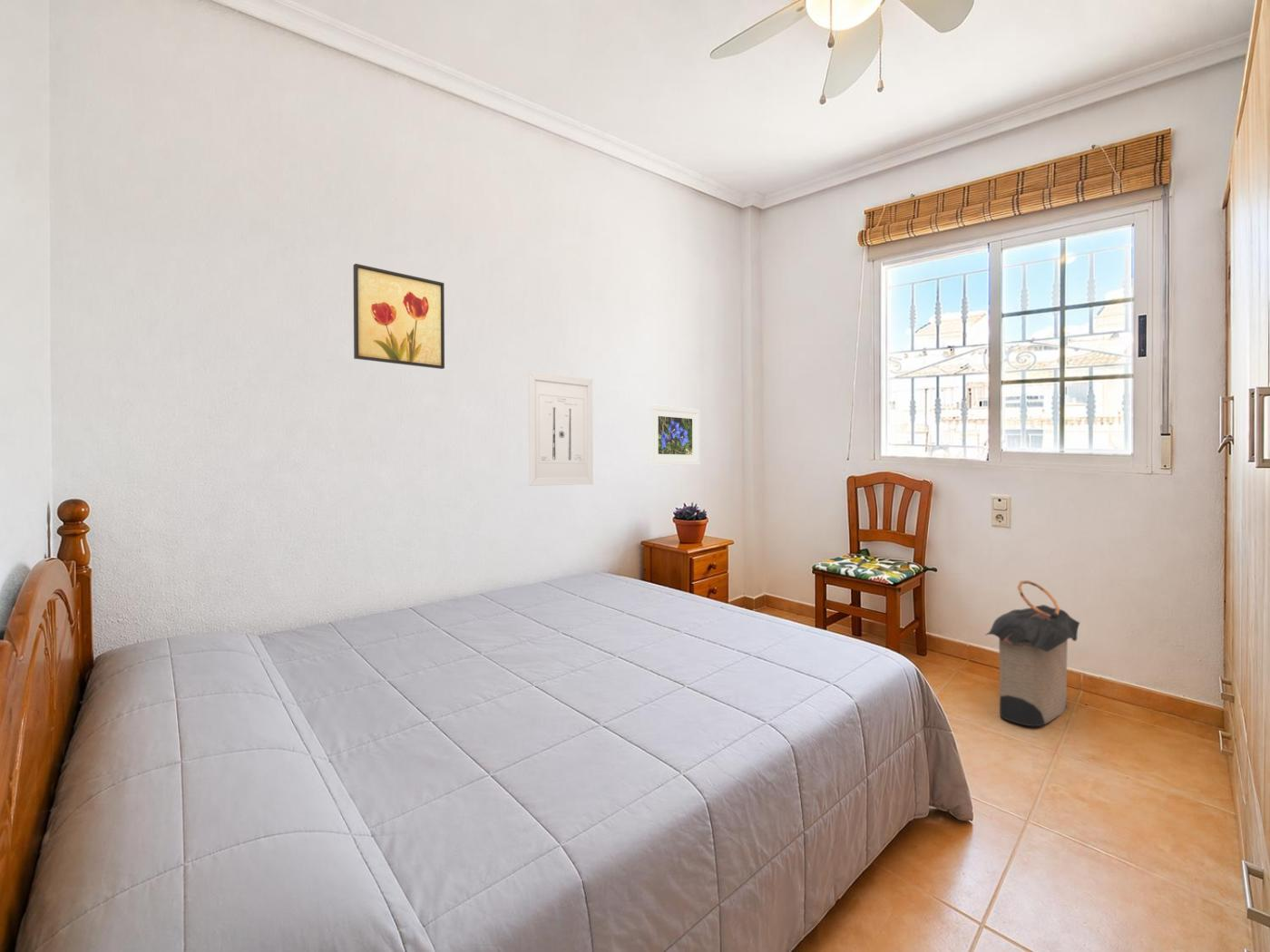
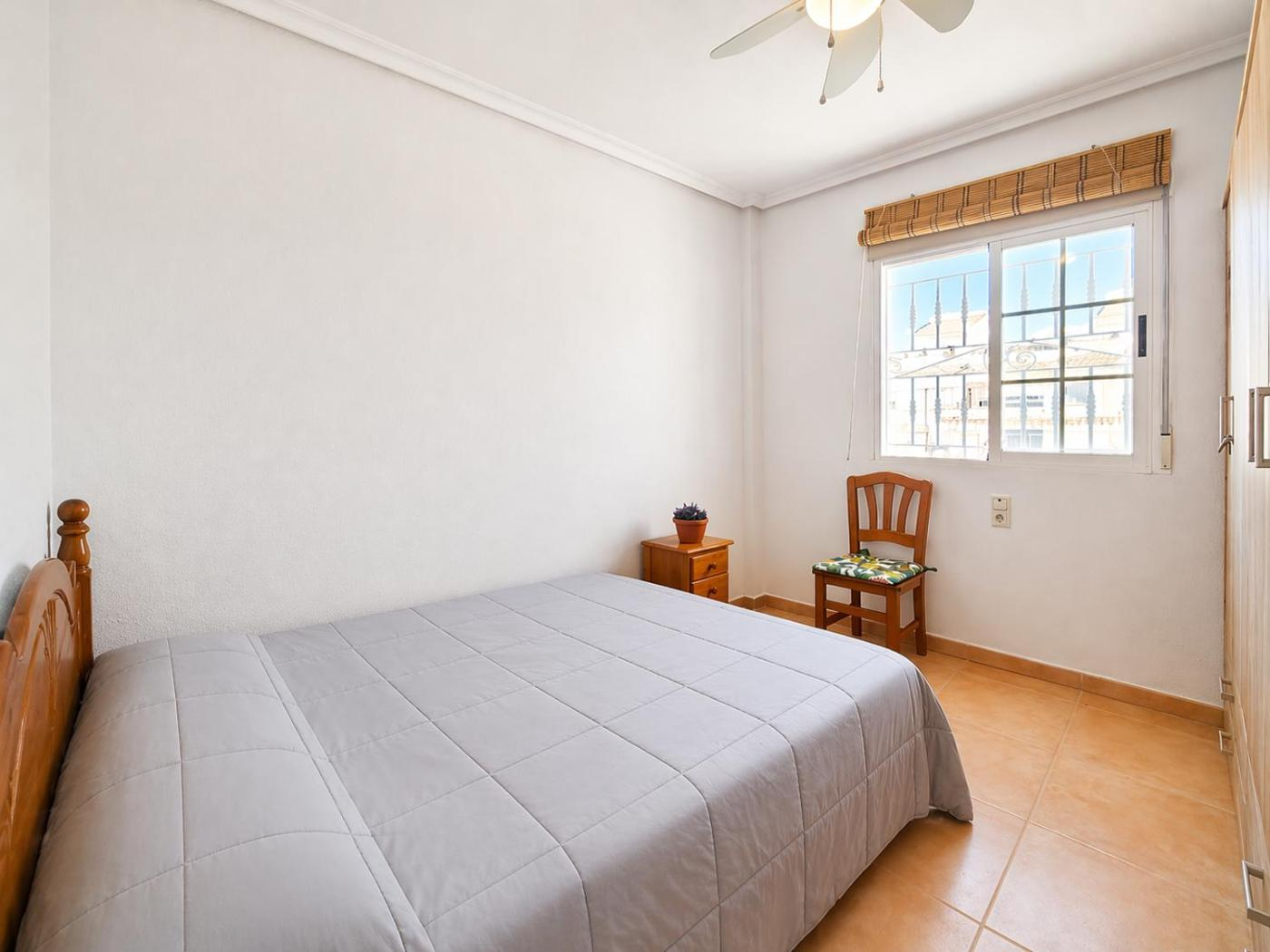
- wall art [528,371,594,487]
- wall art [353,263,445,370]
- laundry hamper [985,579,1080,727]
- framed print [648,403,700,466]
